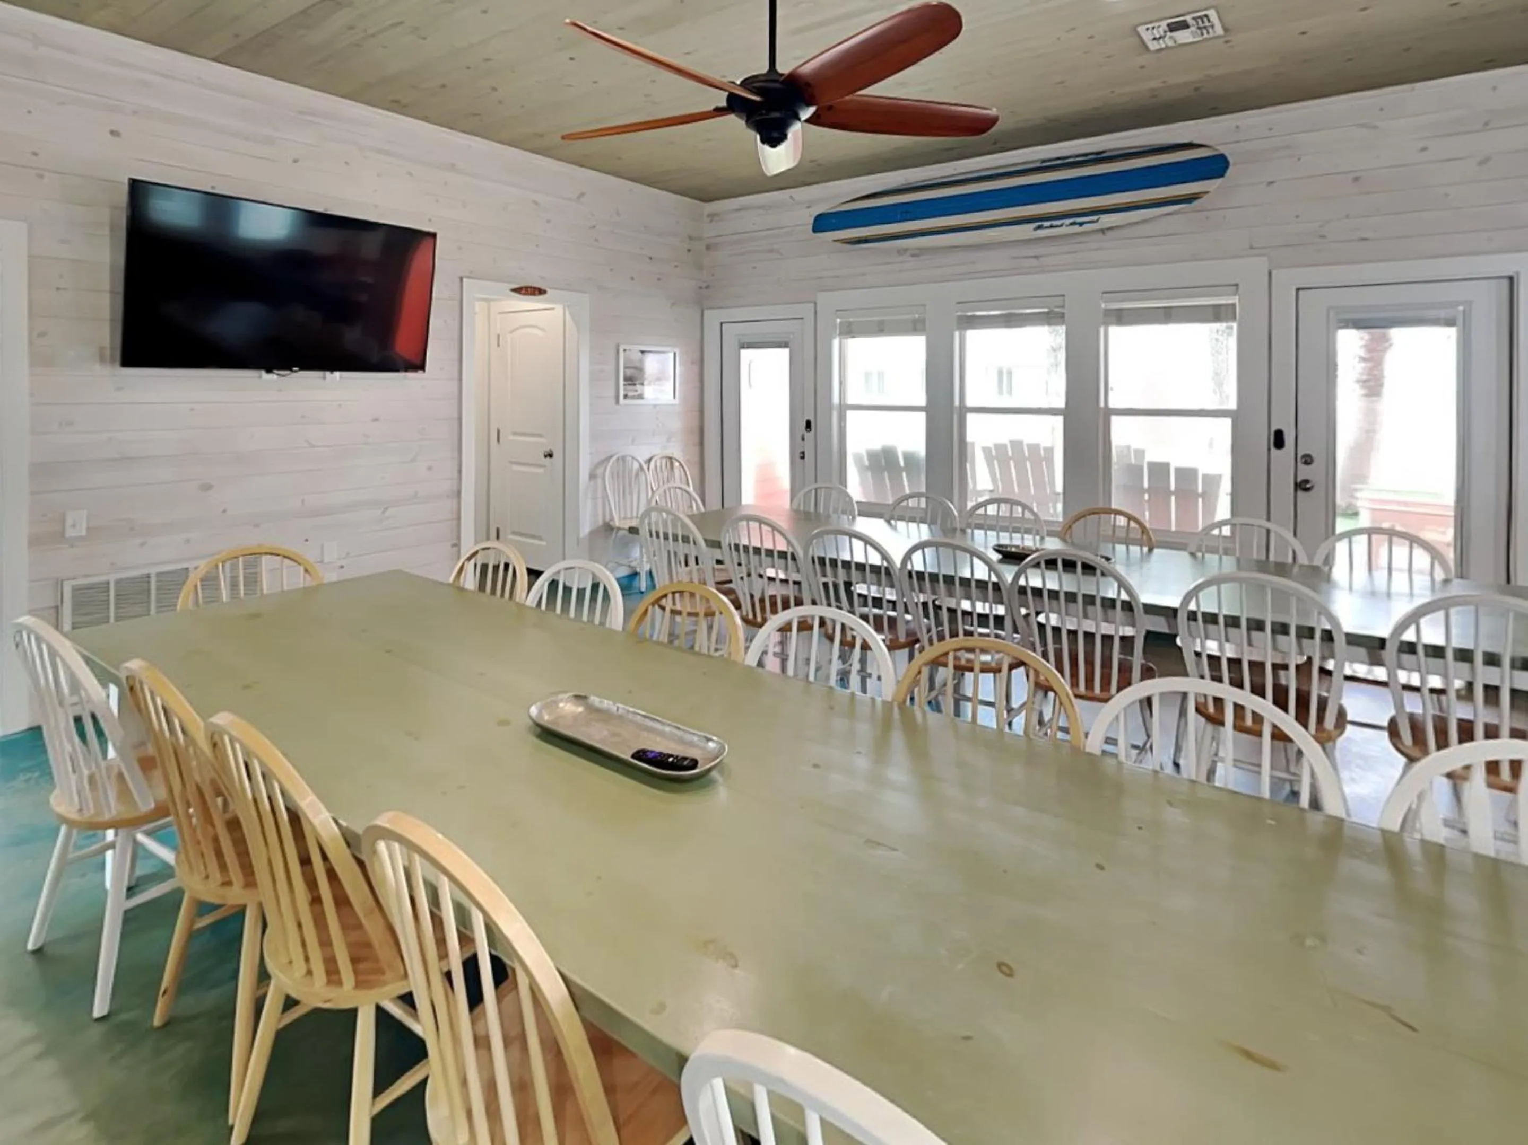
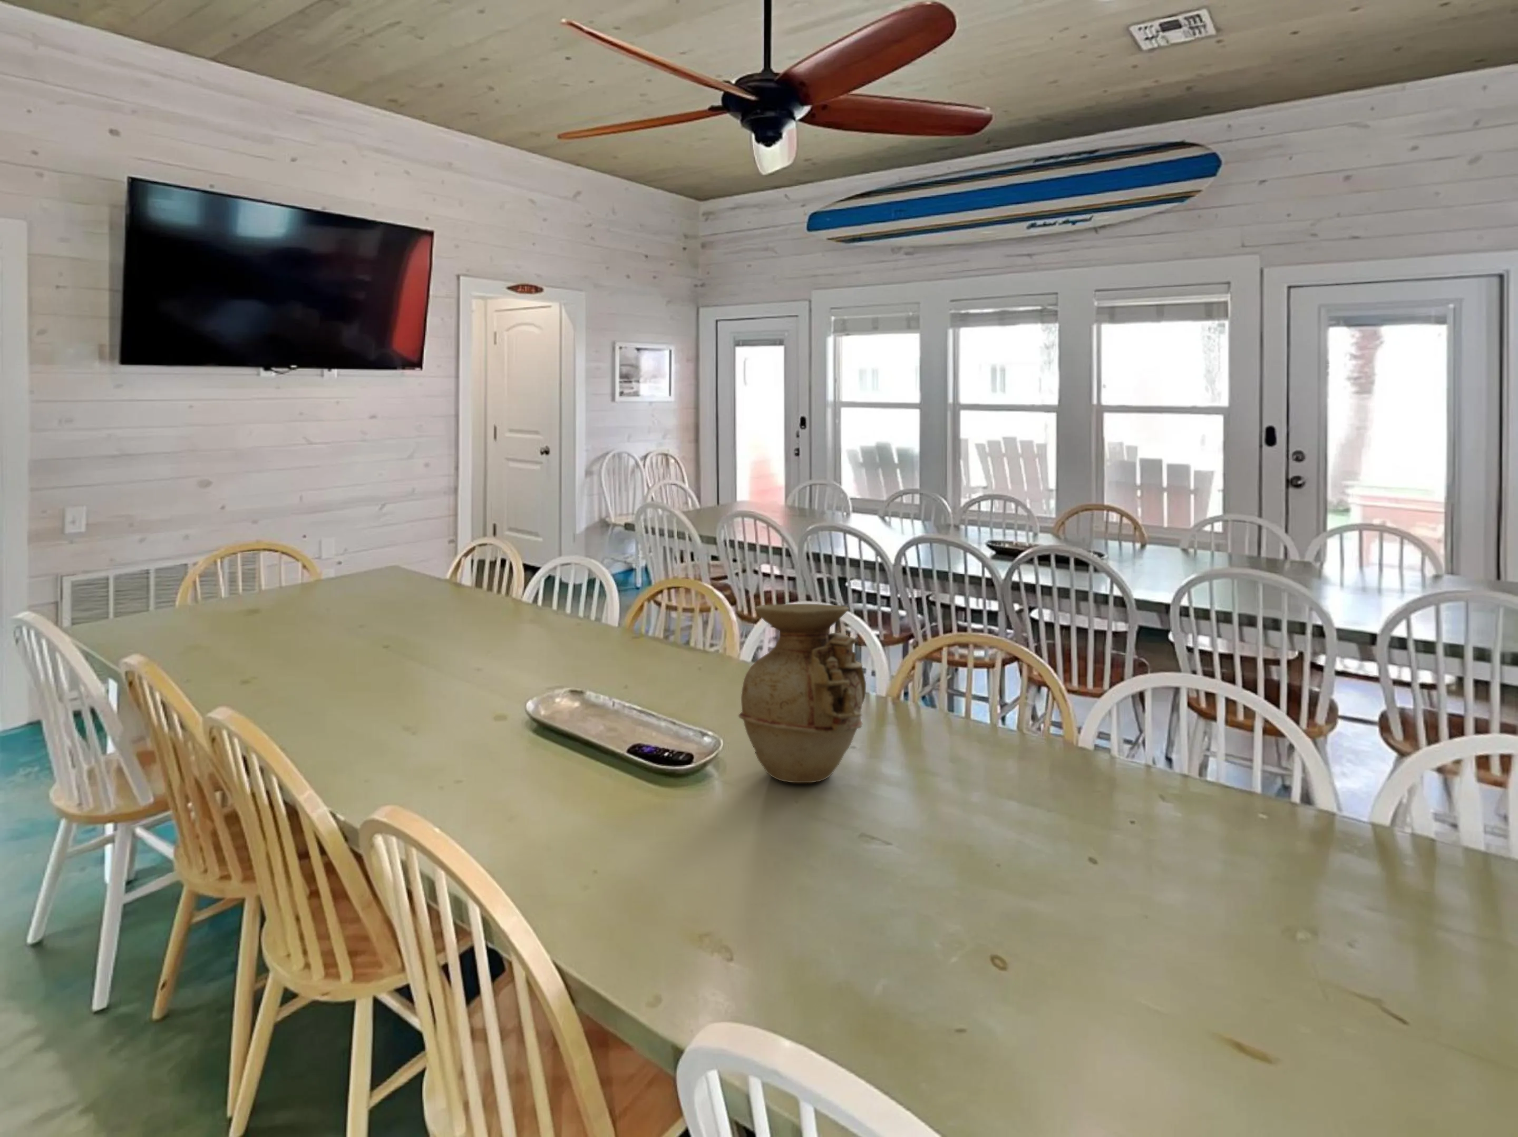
+ vase [737,603,867,783]
